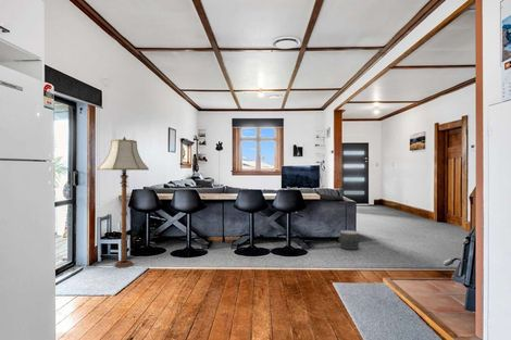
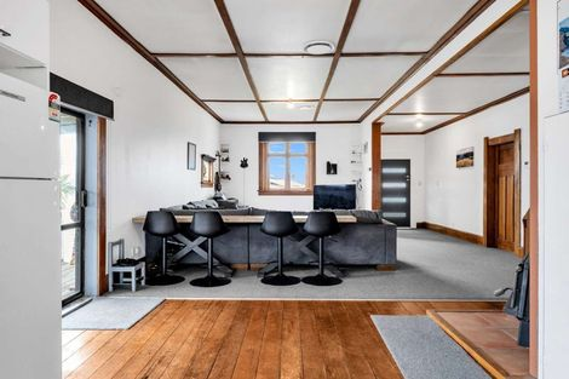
- planter [339,229,360,251]
- floor lamp [97,136,150,268]
